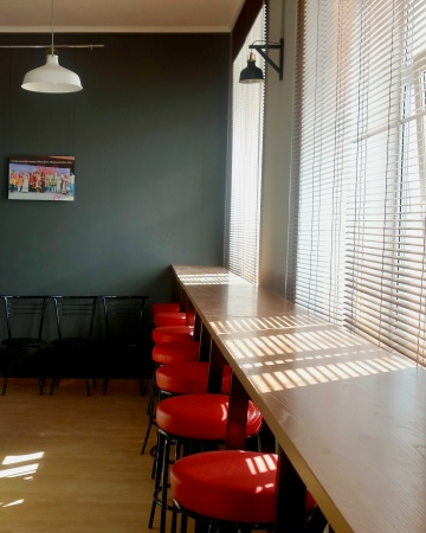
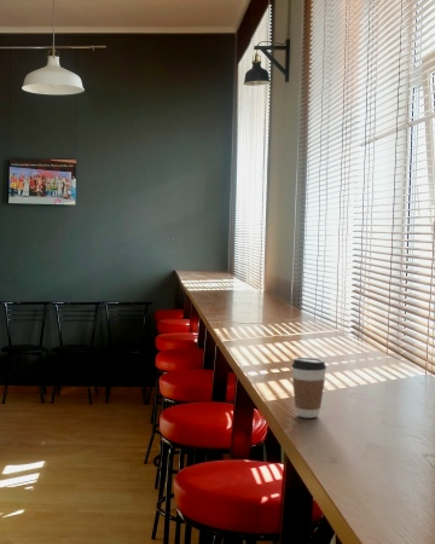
+ coffee cup [290,357,327,419]
